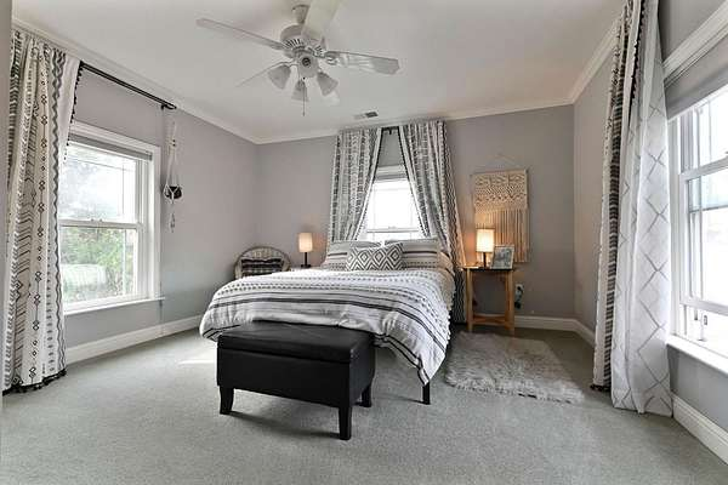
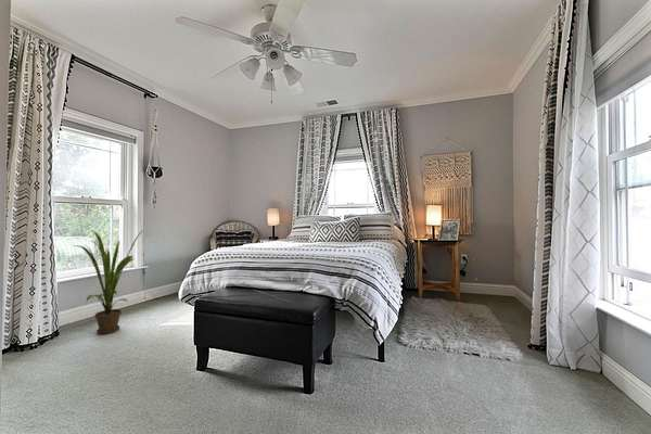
+ house plant [72,229,143,335]
